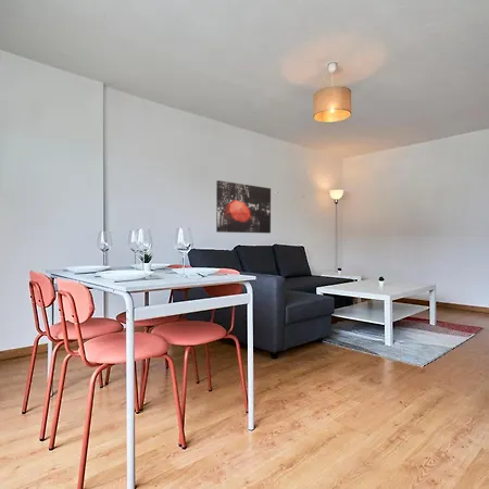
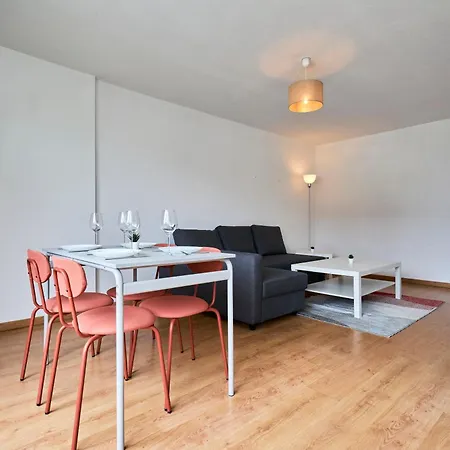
- wall art [215,179,272,234]
